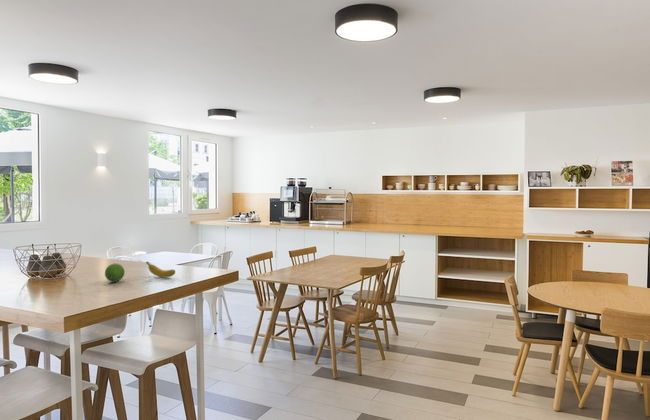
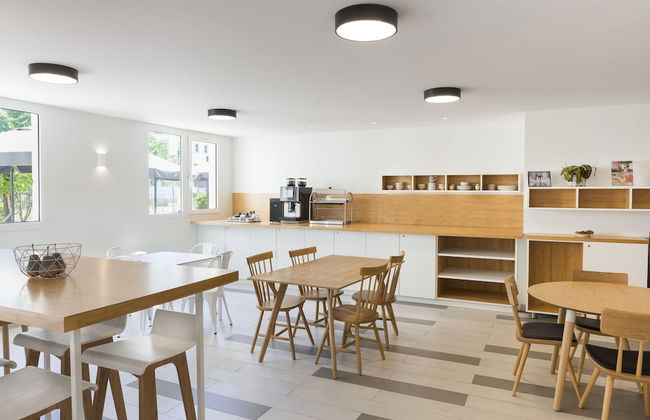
- fruit [104,262,126,283]
- banana [145,260,176,278]
